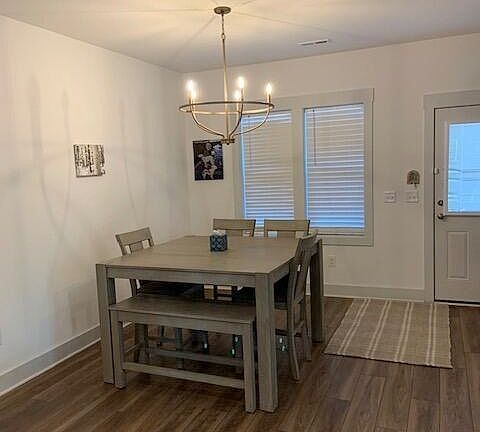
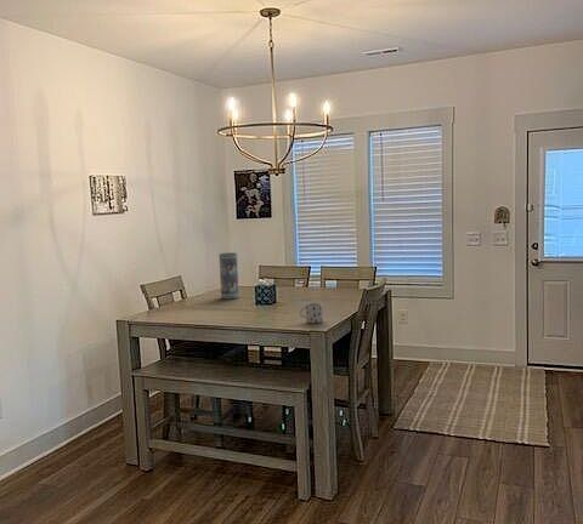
+ mug [299,302,324,324]
+ vase [217,251,240,300]
